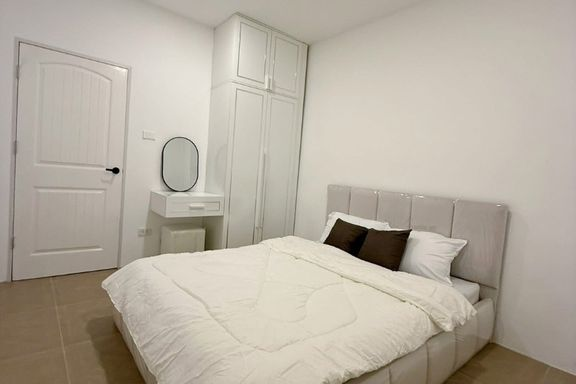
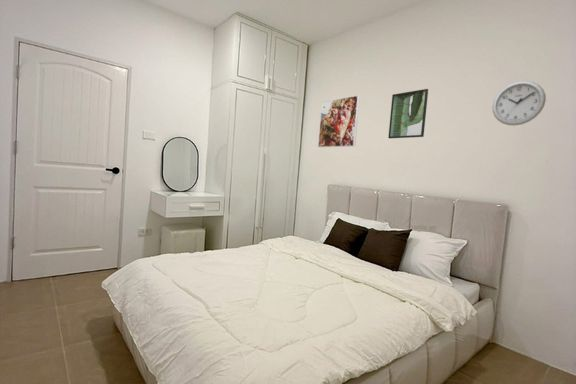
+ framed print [387,88,429,139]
+ wall clock [491,80,547,126]
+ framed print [317,95,361,148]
